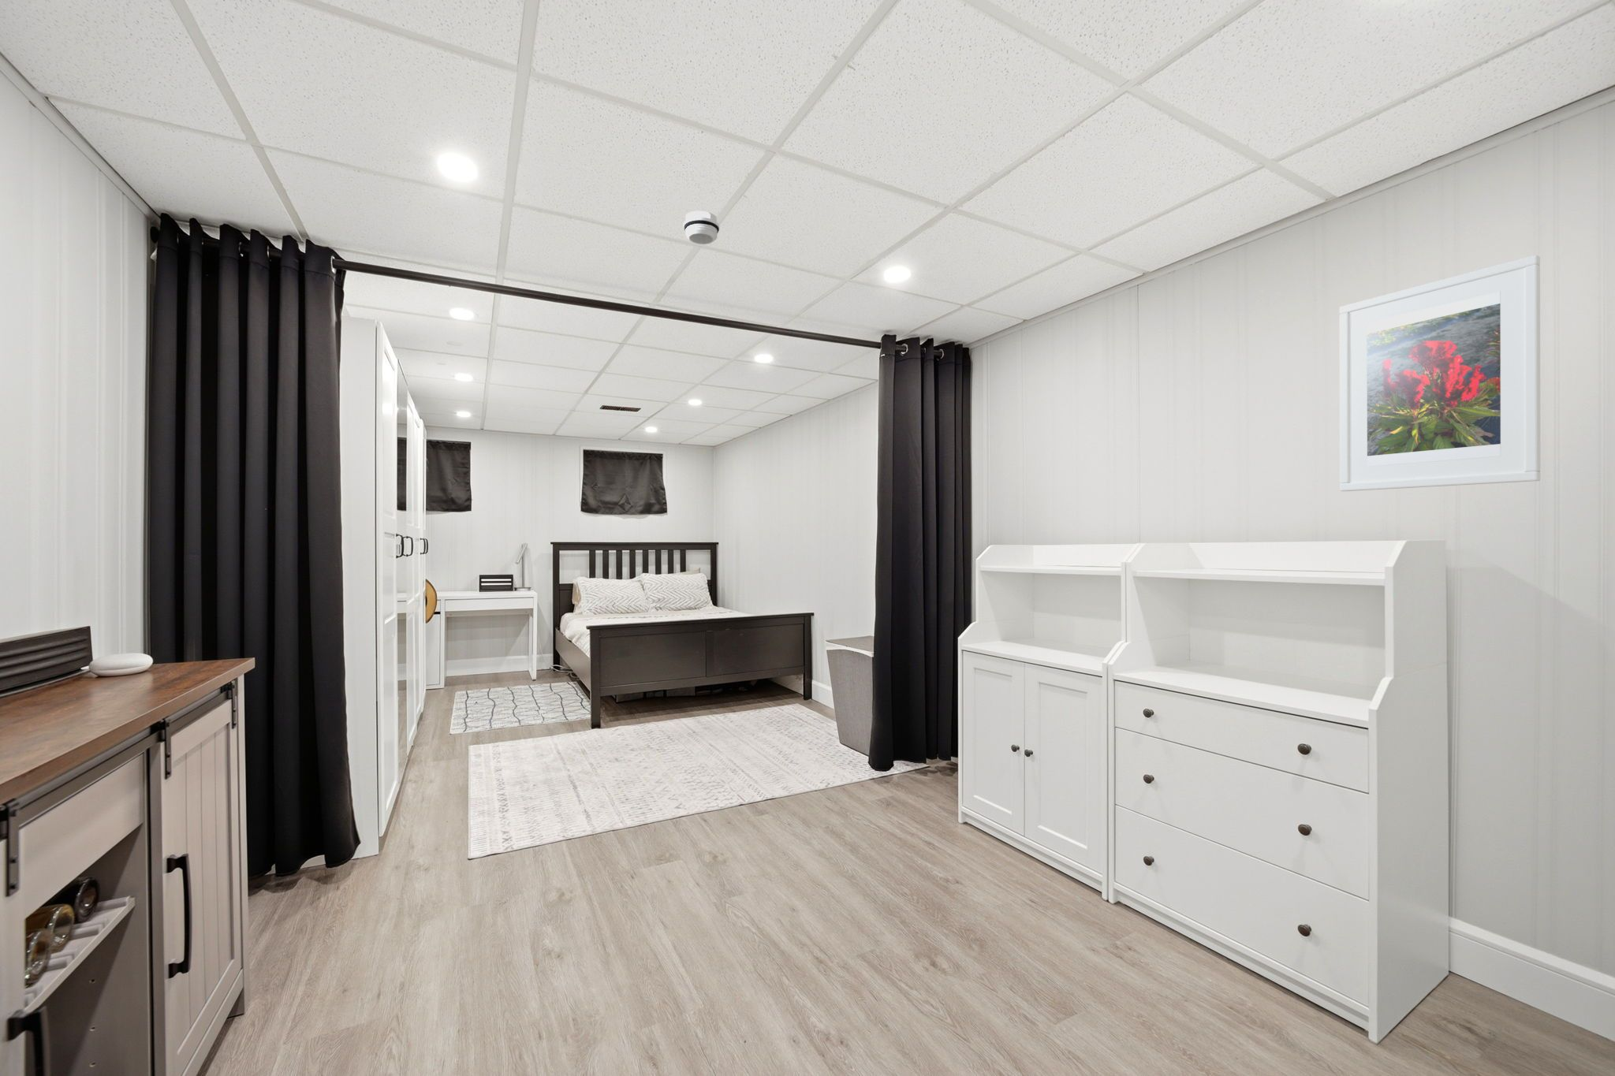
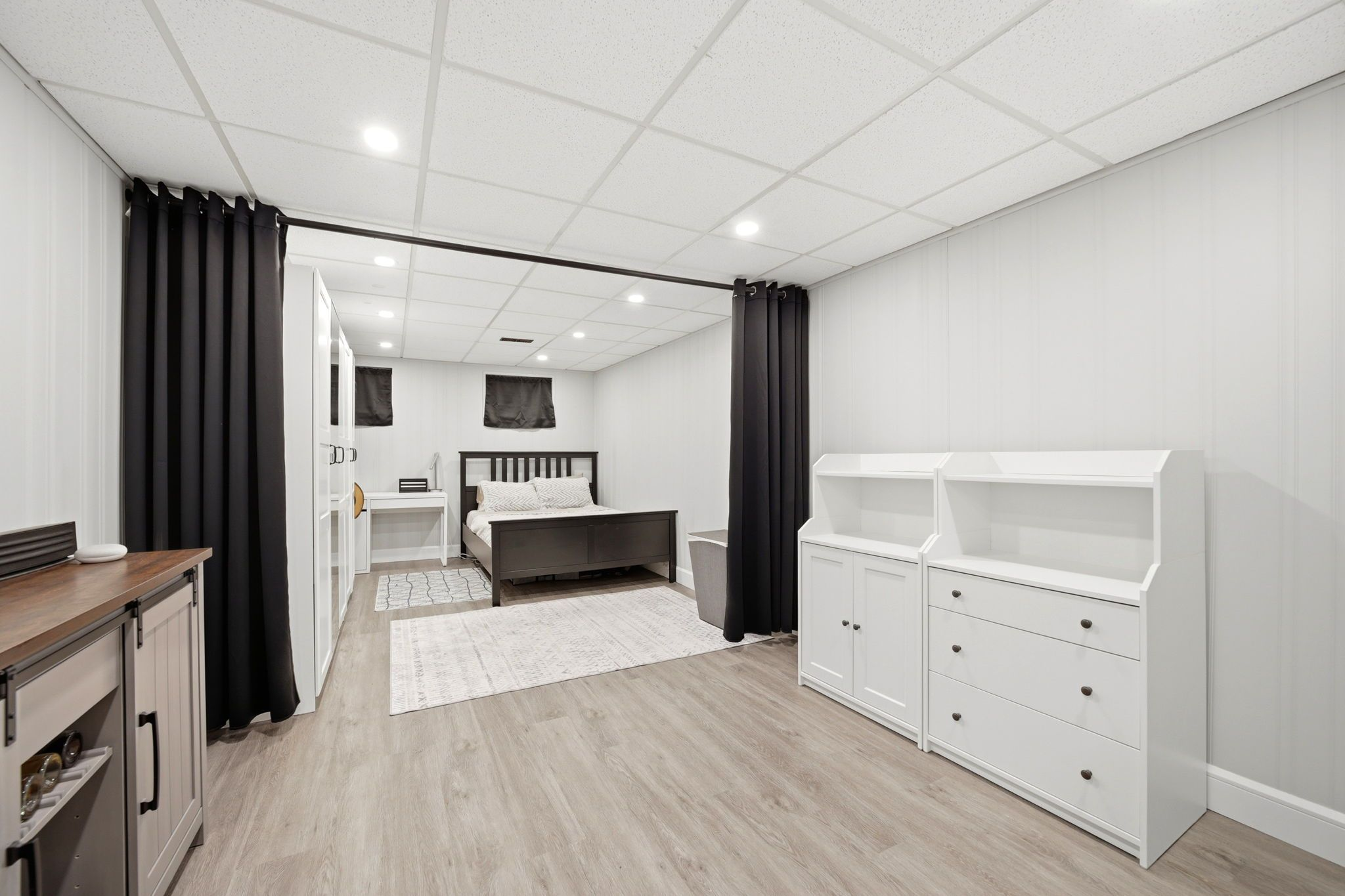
- smoke detector [683,210,720,245]
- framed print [1339,255,1541,492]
